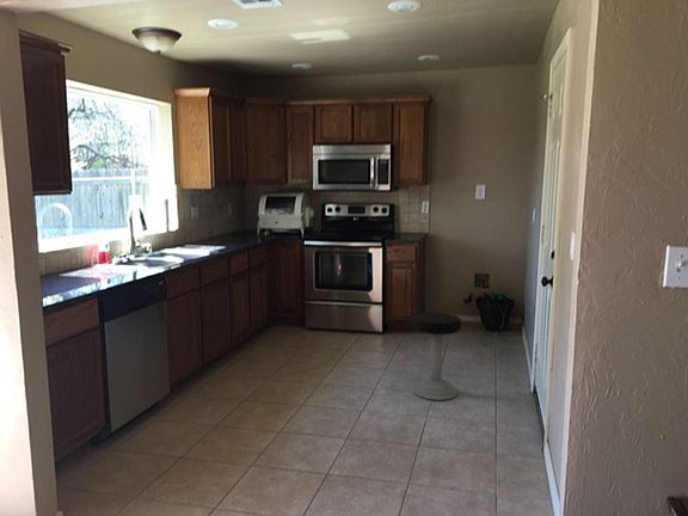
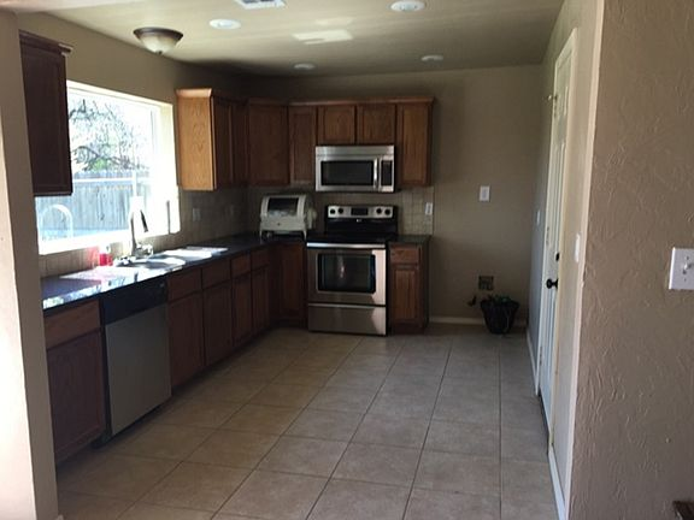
- stool [412,312,462,401]
